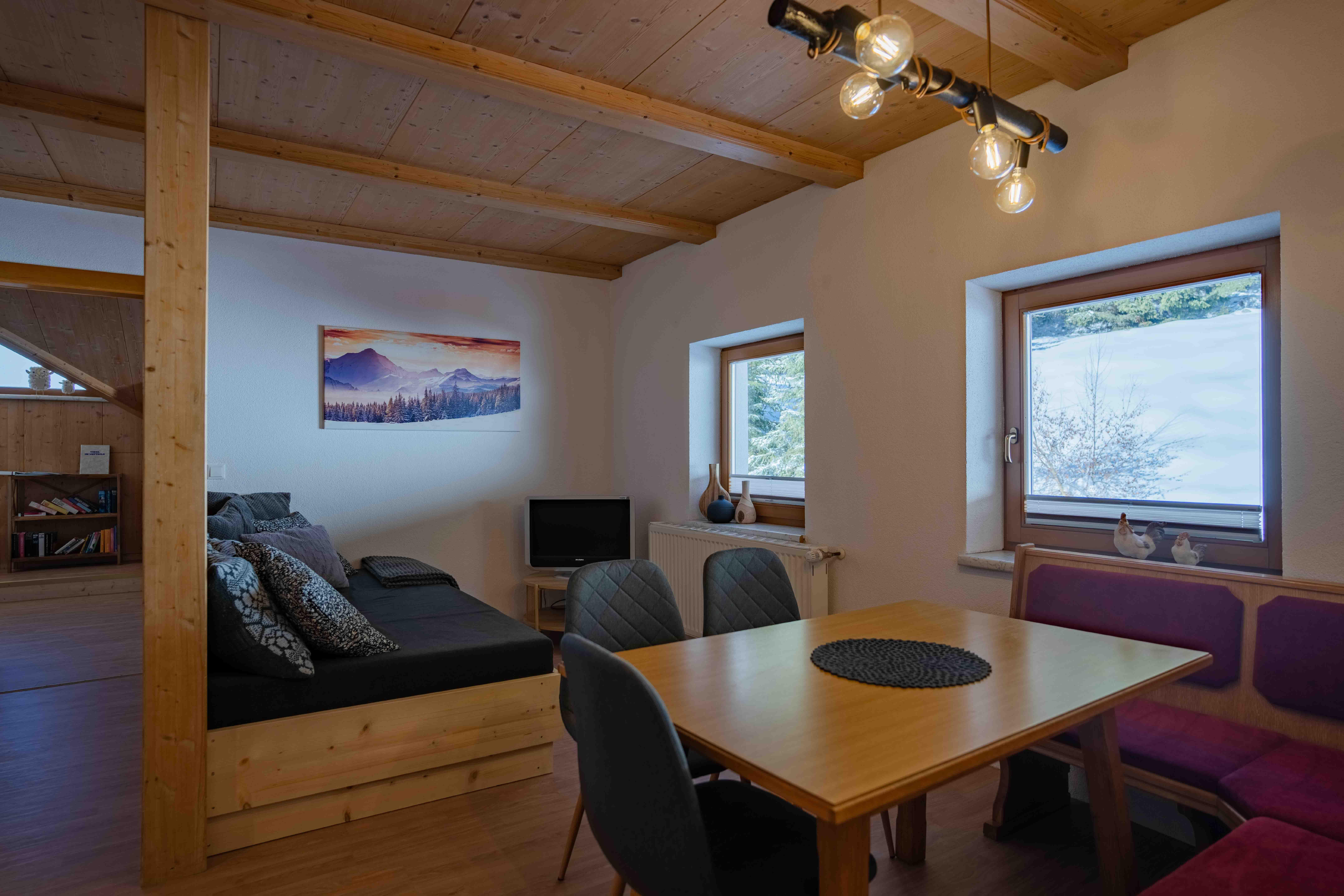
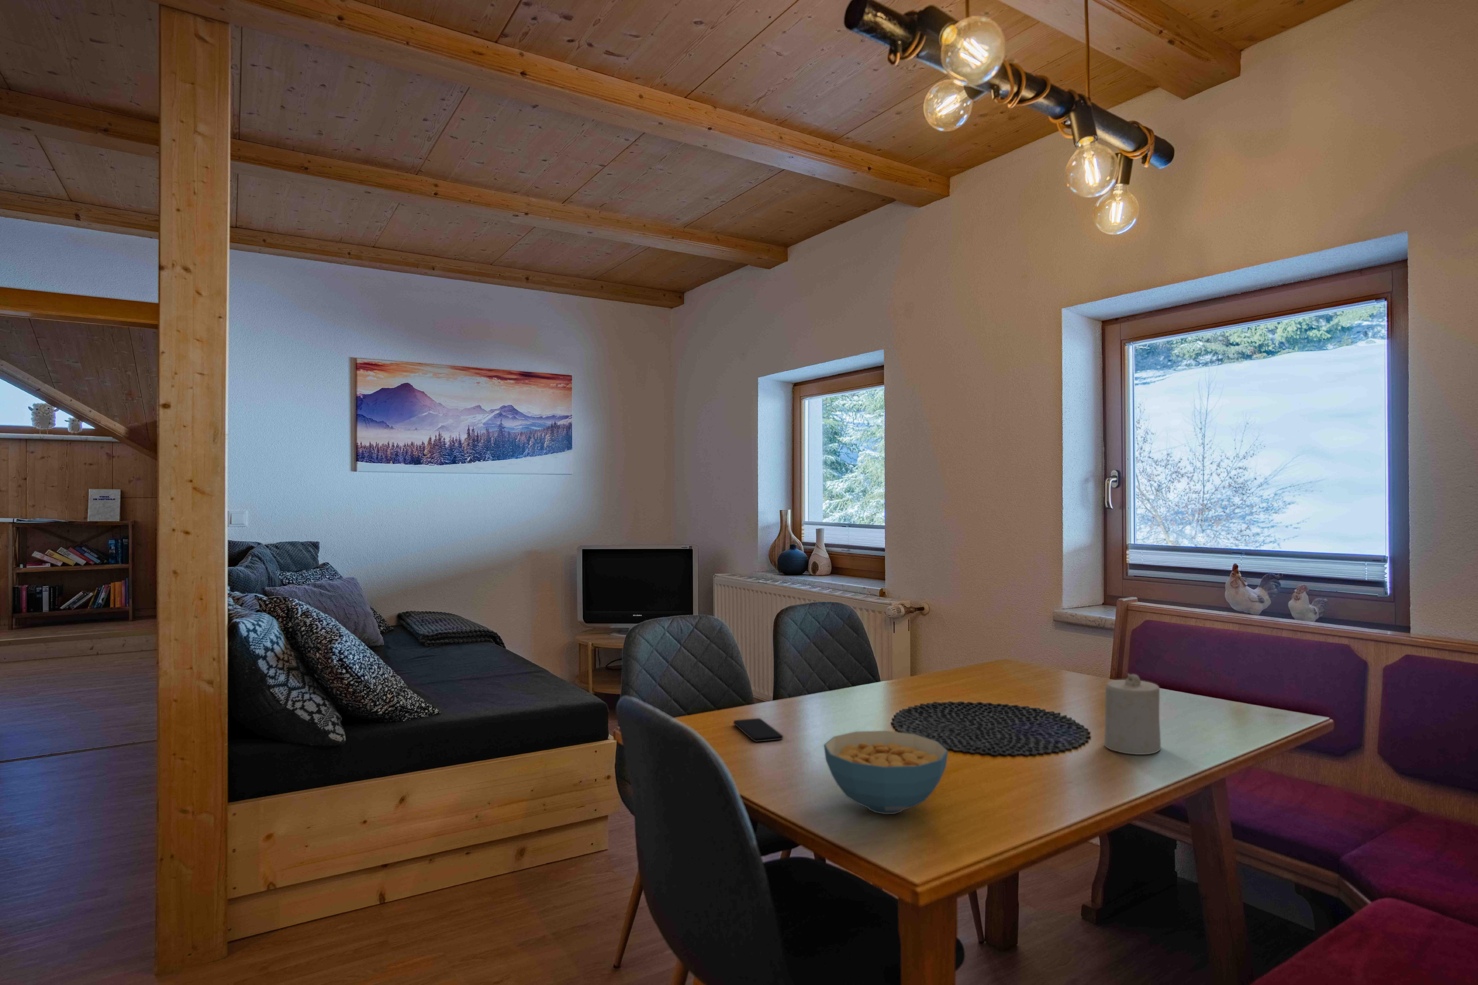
+ candle [1104,673,1161,755]
+ cereal bowl [824,730,948,815]
+ smartphone [732,718,783,742]
